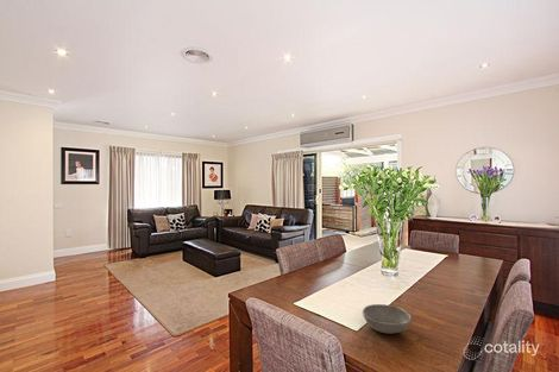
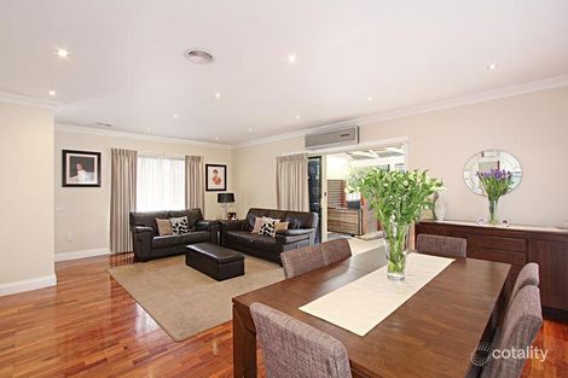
- soup bowl [362,303,412,335]
